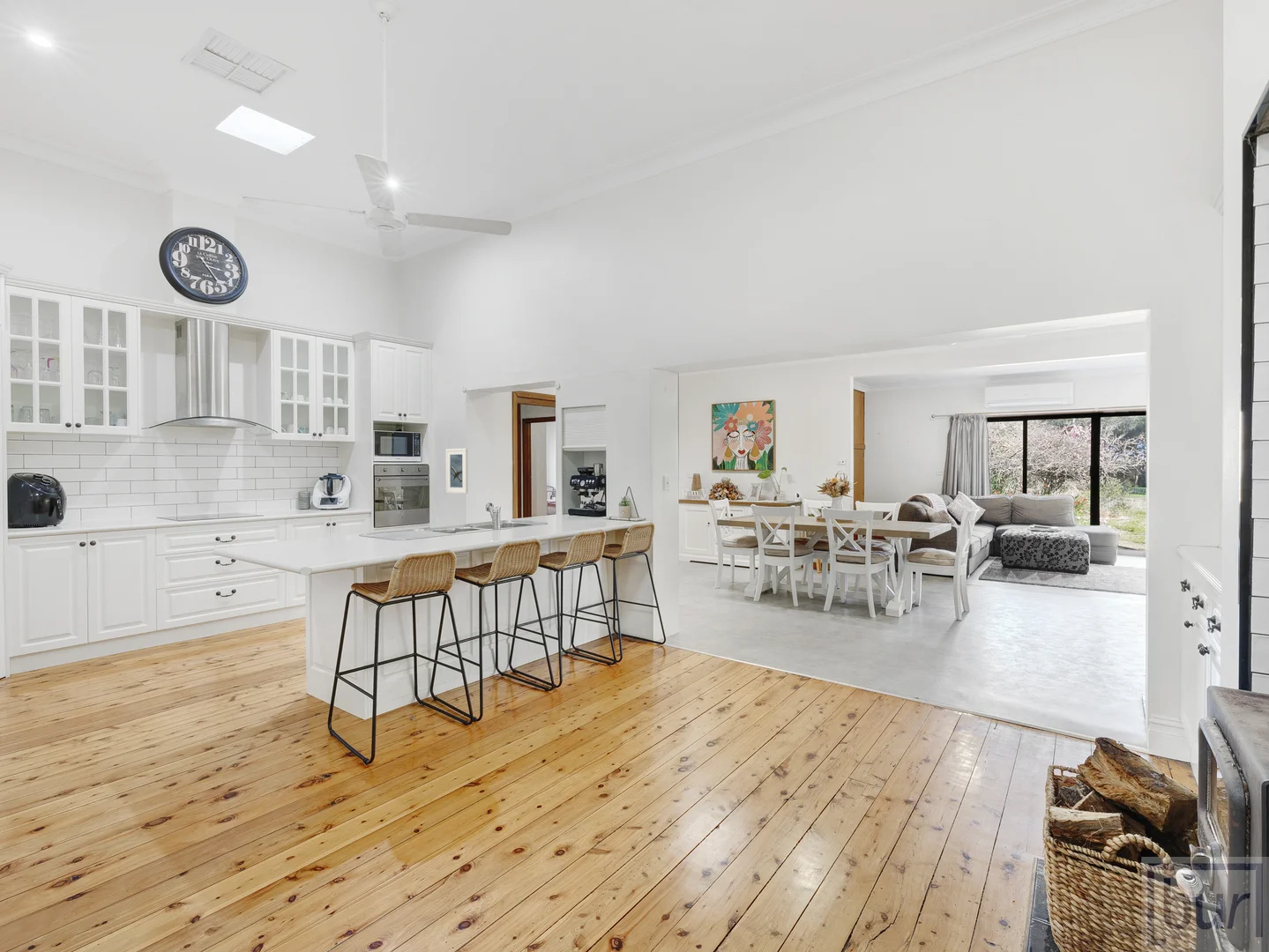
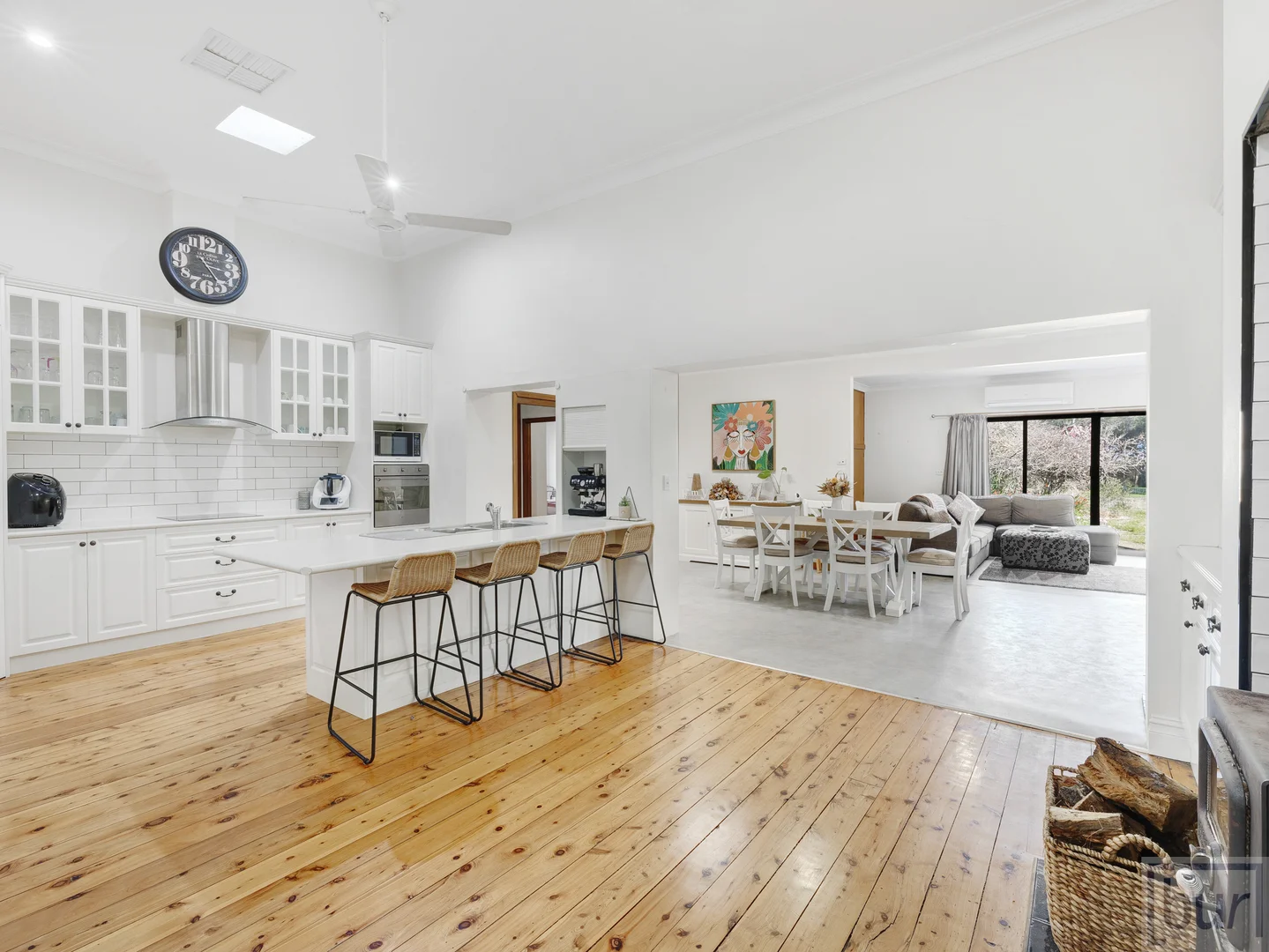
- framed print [445,448,468,495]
